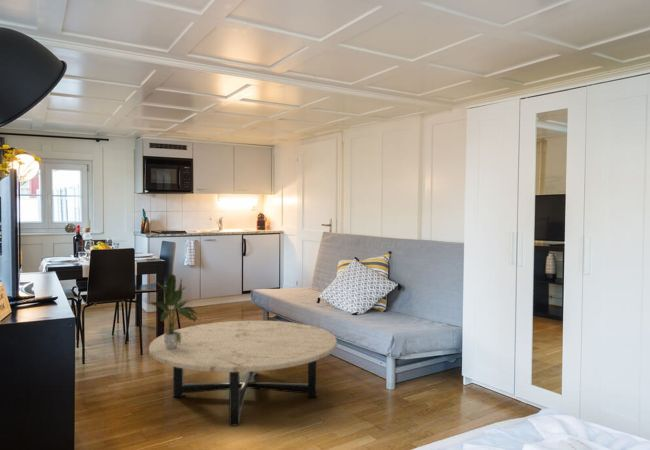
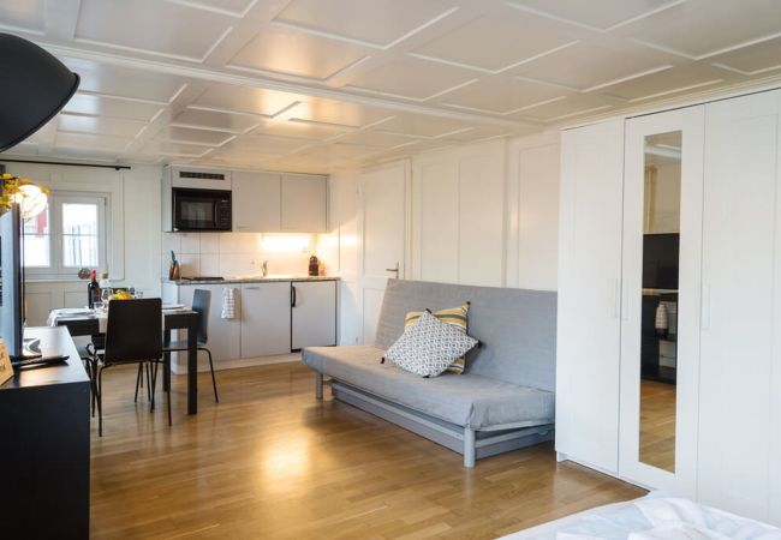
- coffee table [148,320,338,426]
- potted plant [149,273,201,349]
